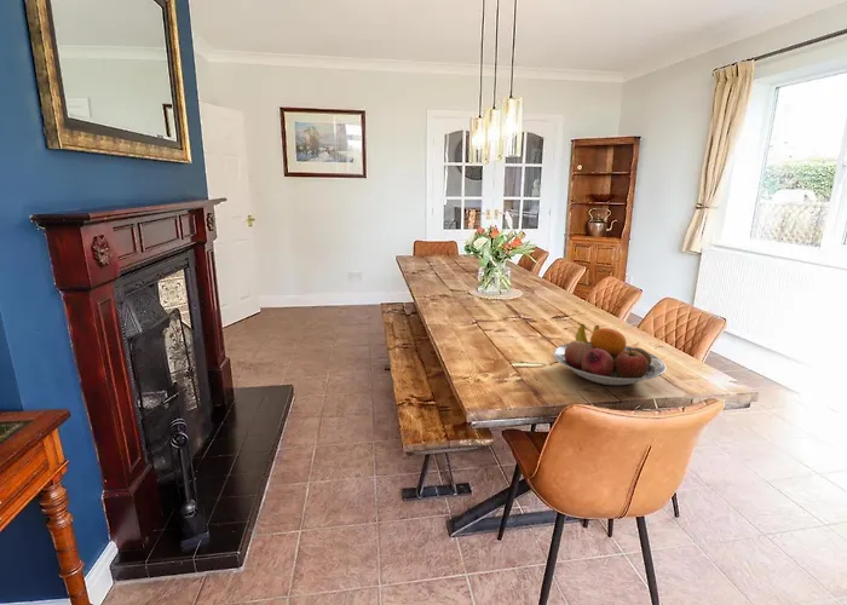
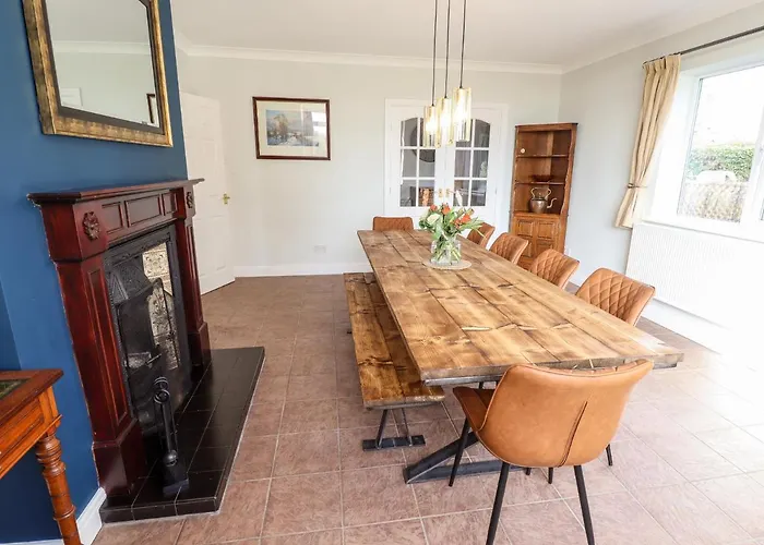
- fruit bowl [552,323,667,386]
